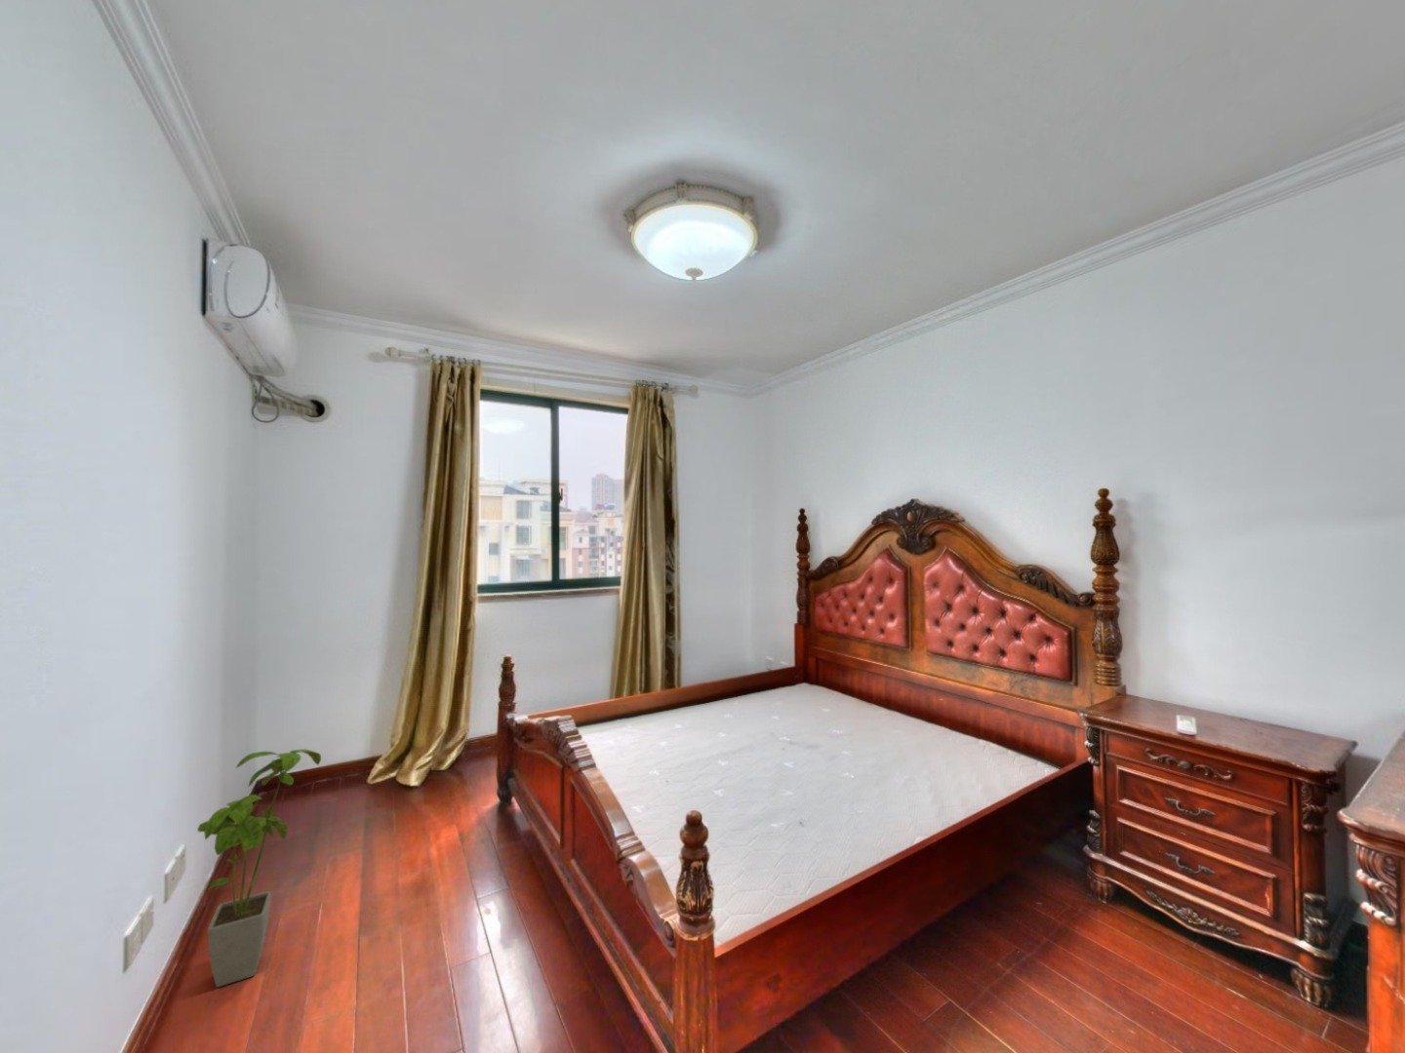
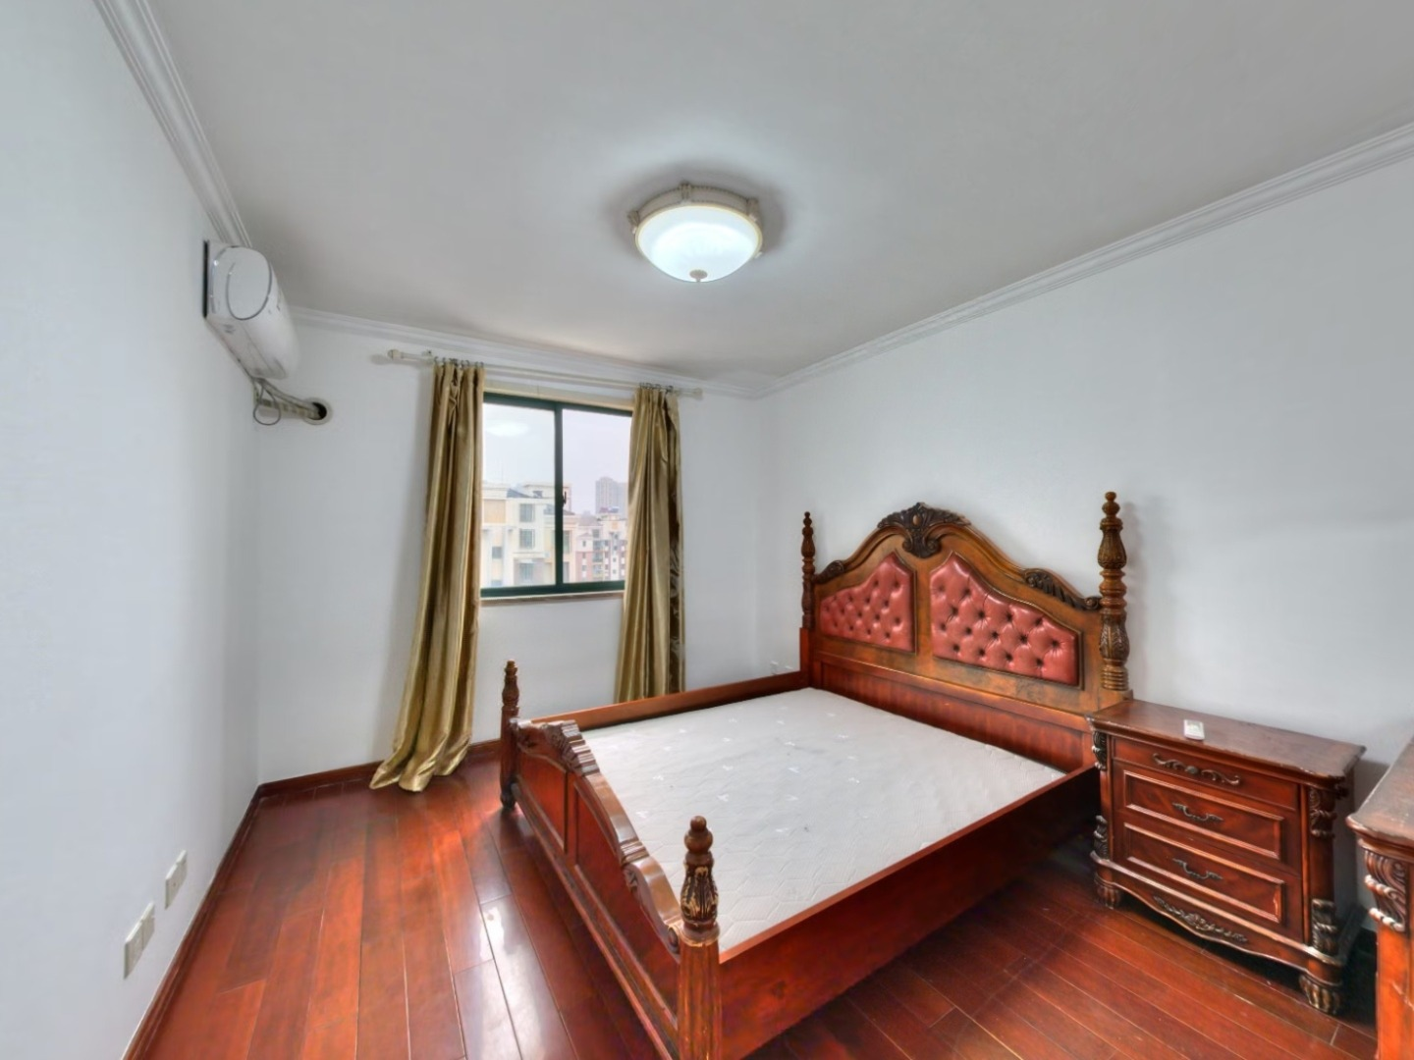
- house plant [196,748,322,988]
